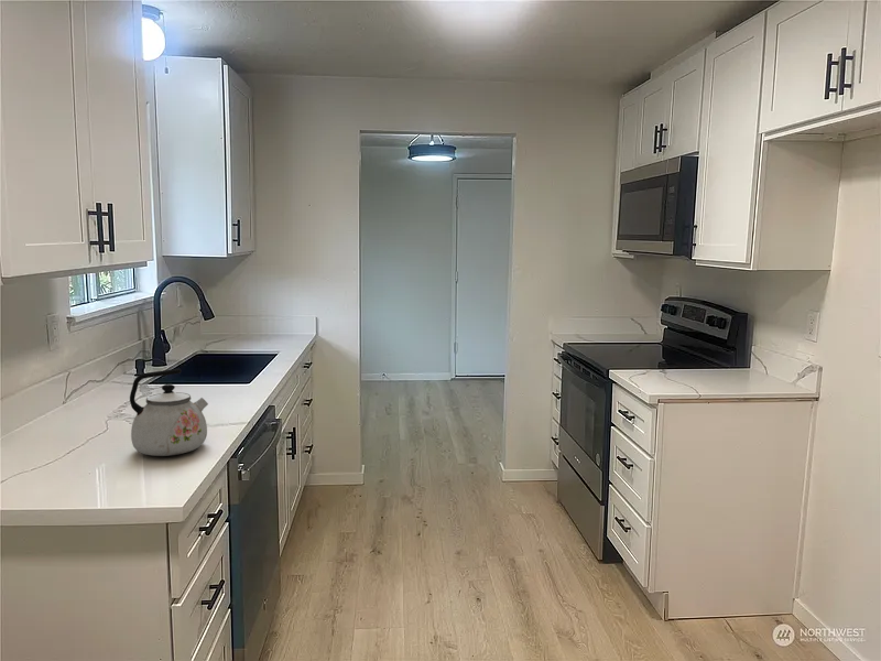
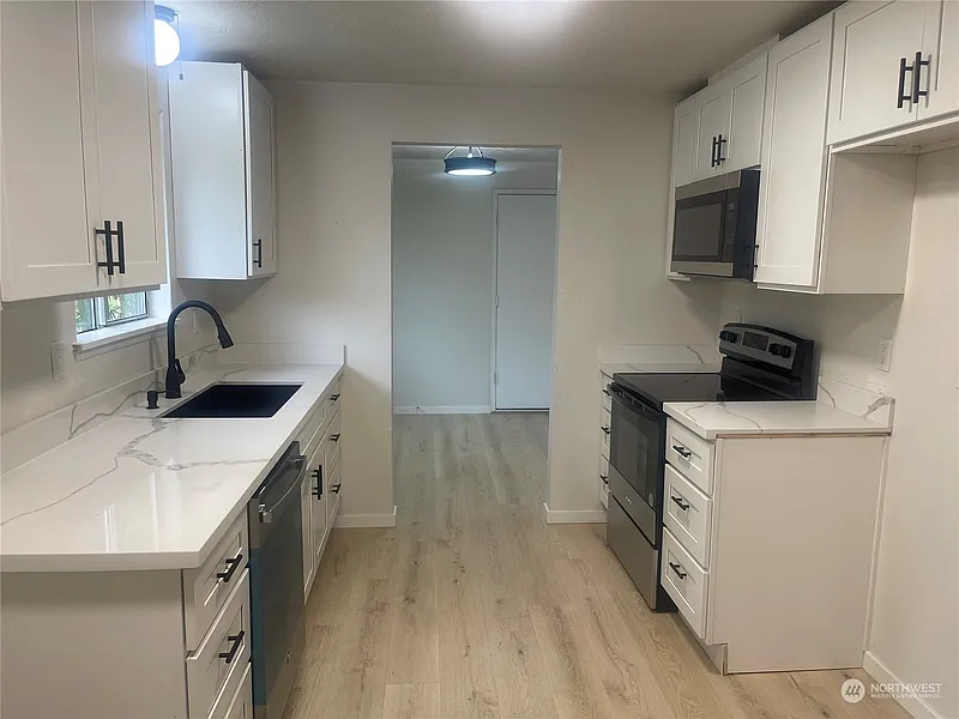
- kettle [129,368,209,457]
